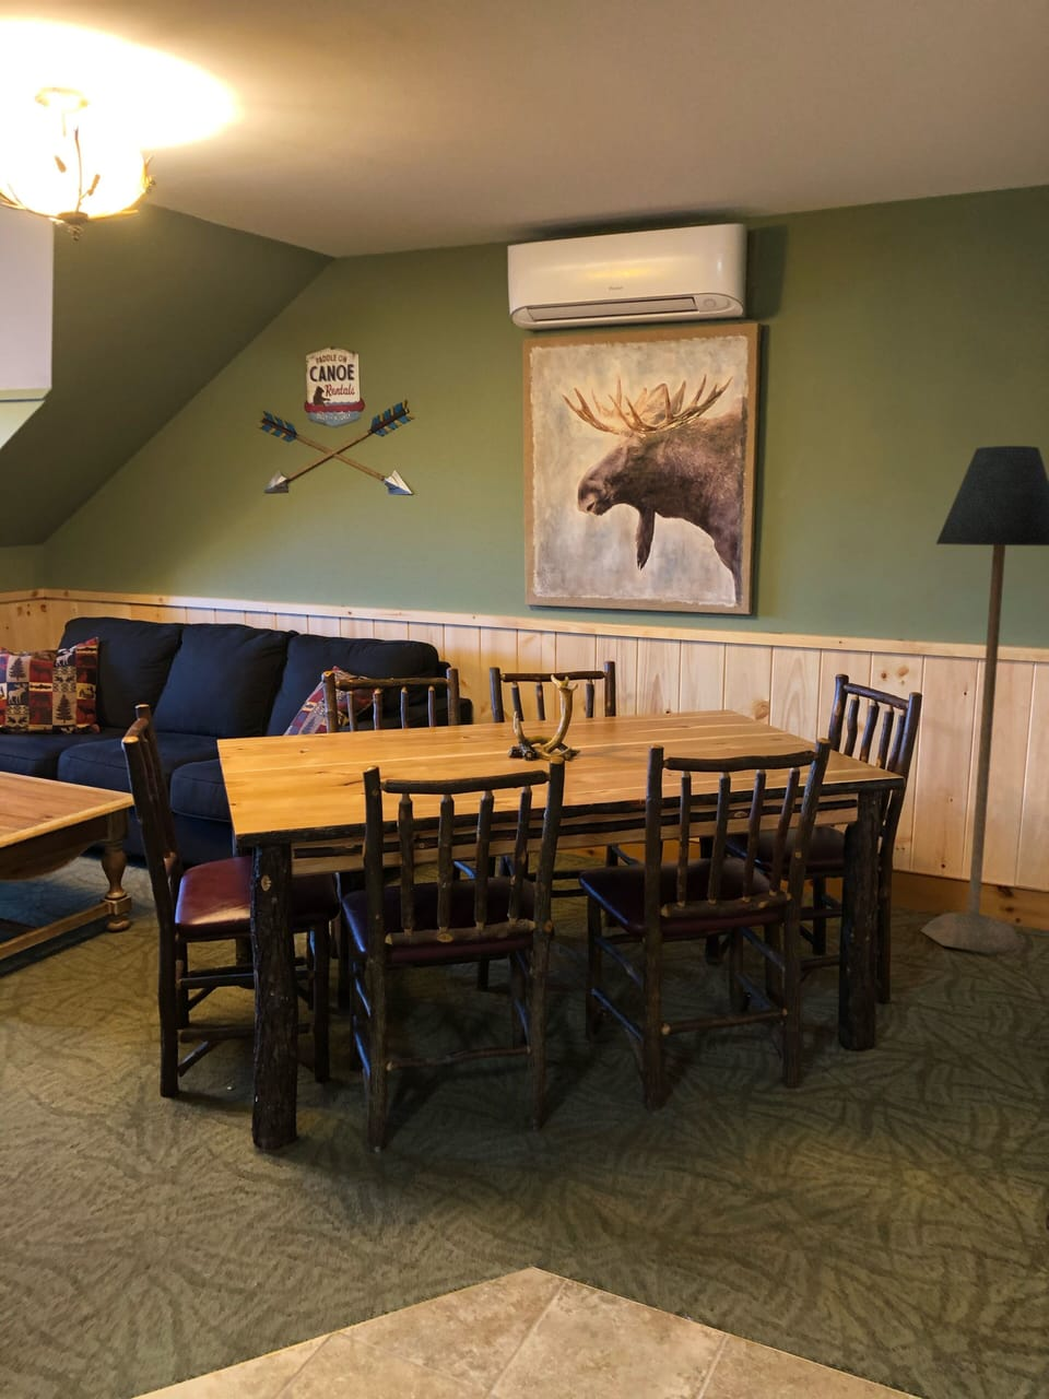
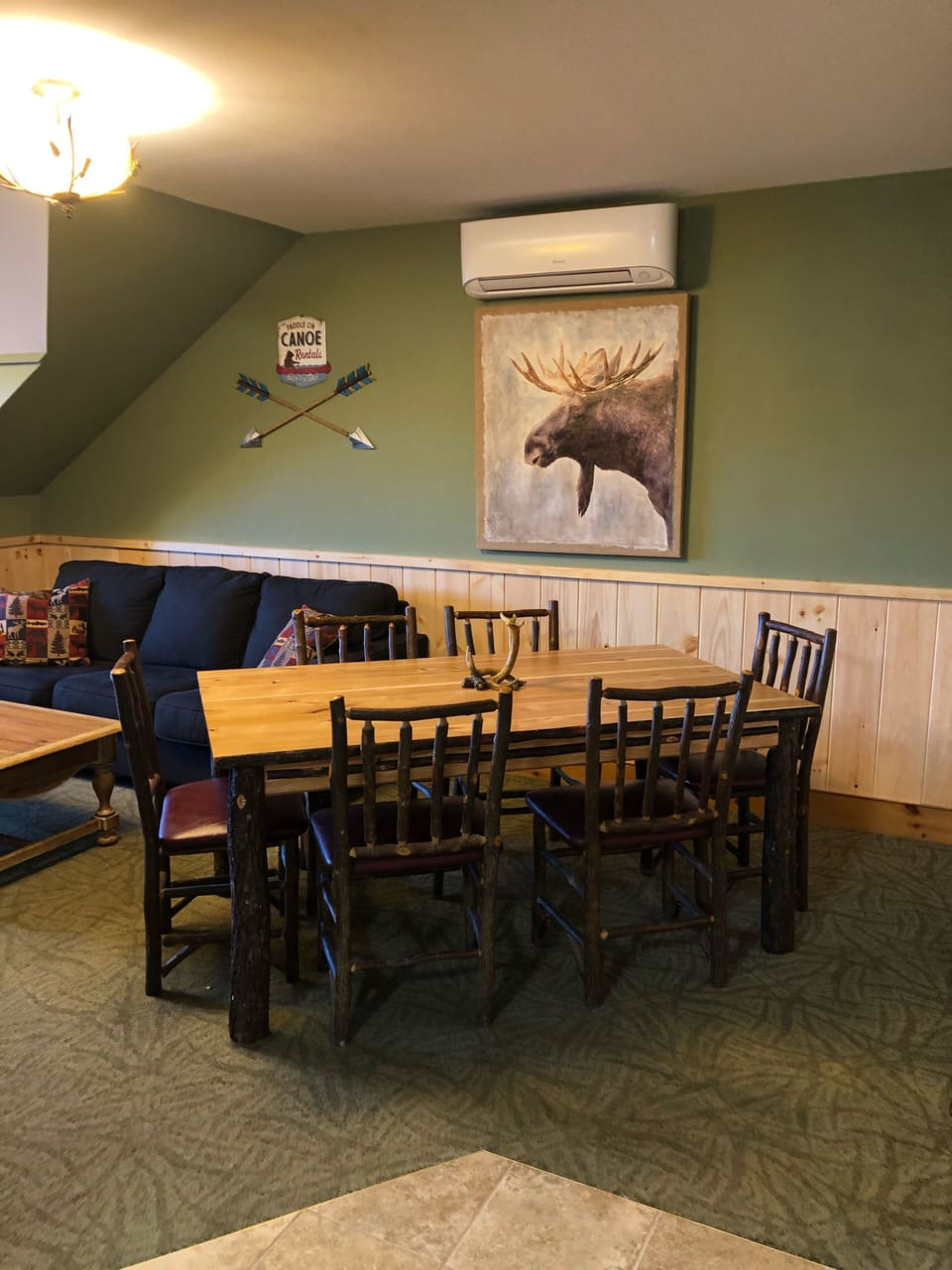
- floor lamp [920,445,1049,954]
